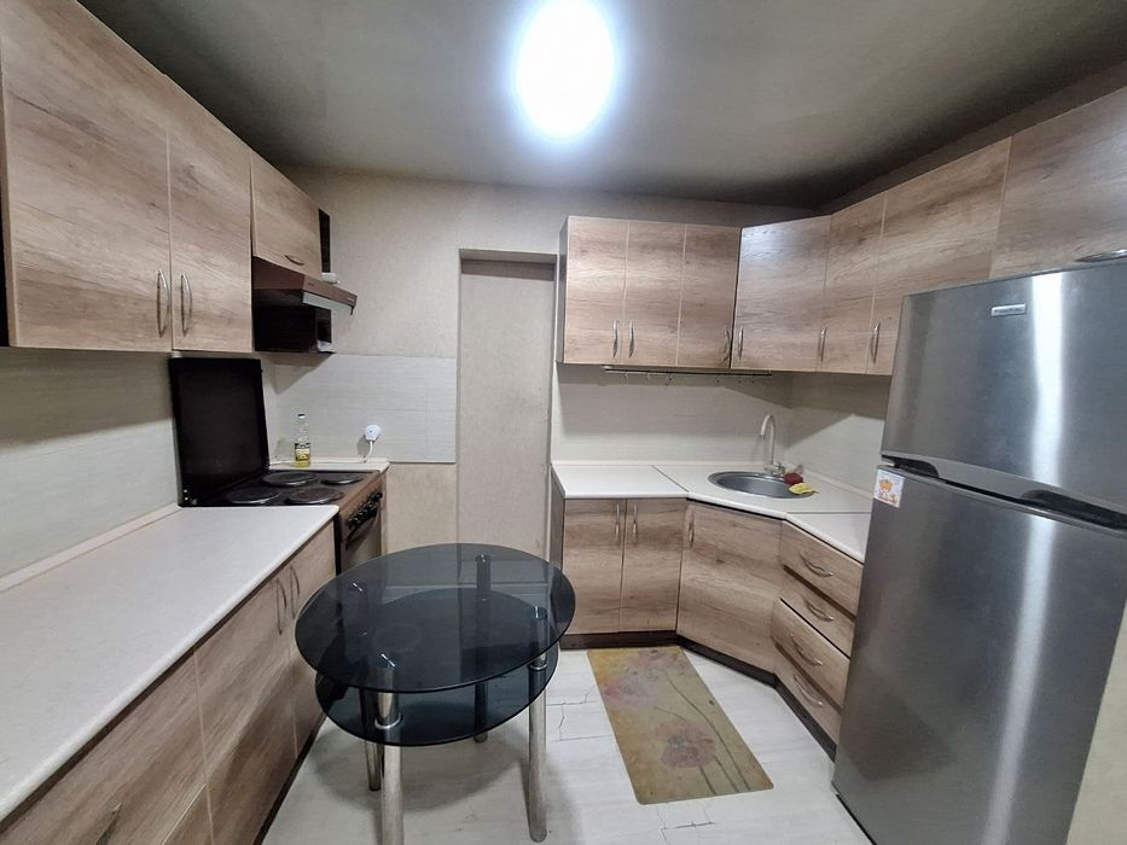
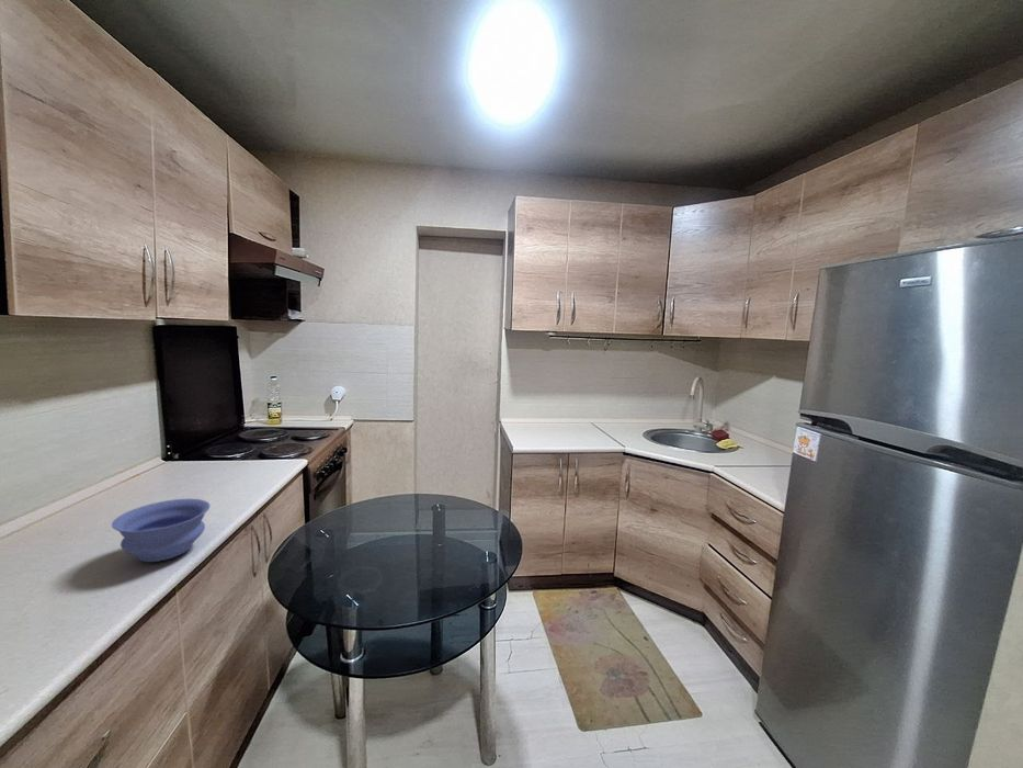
+ bowl [111,498,211,563]
